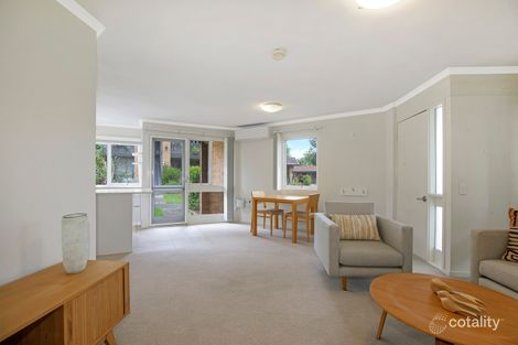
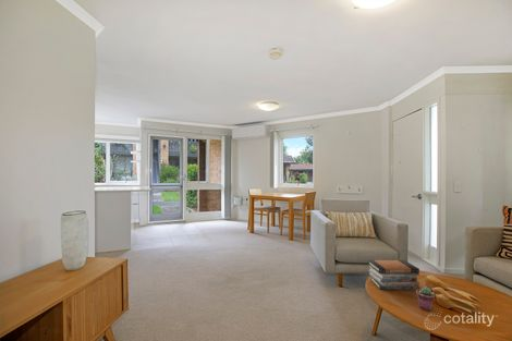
+ book stack [367,259,420,291]
+ potted succulent [415,285,436,312]
